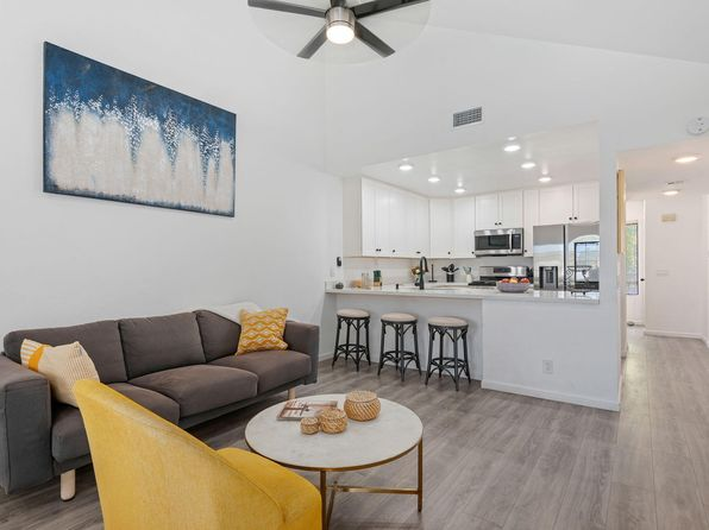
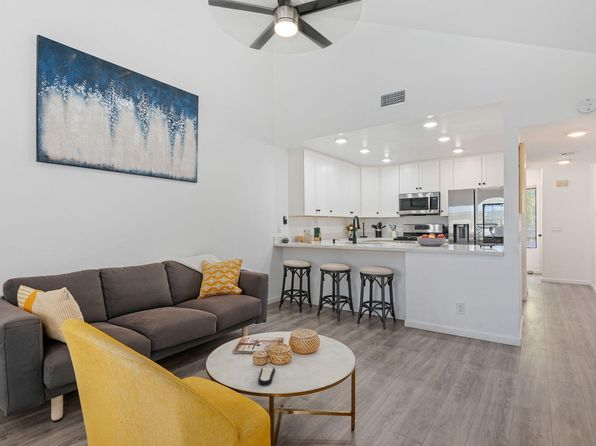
+ remote control [257,366,276,386]
